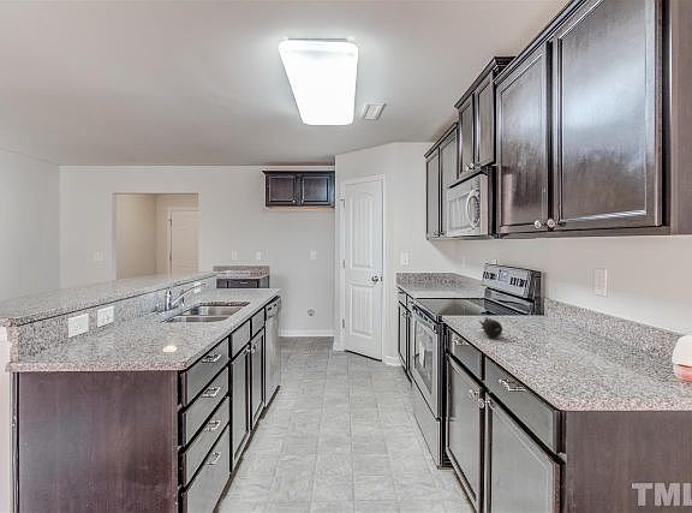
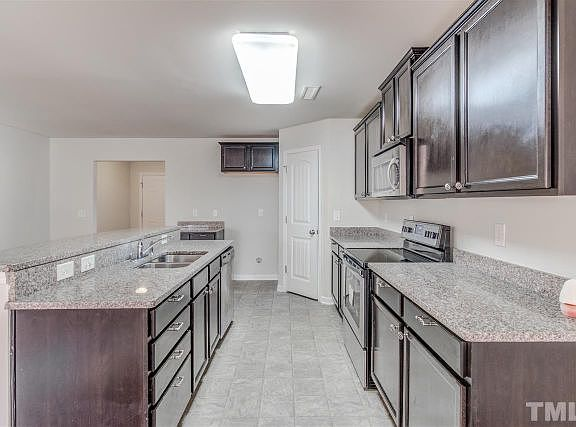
- fruit [478,316,503,339]
